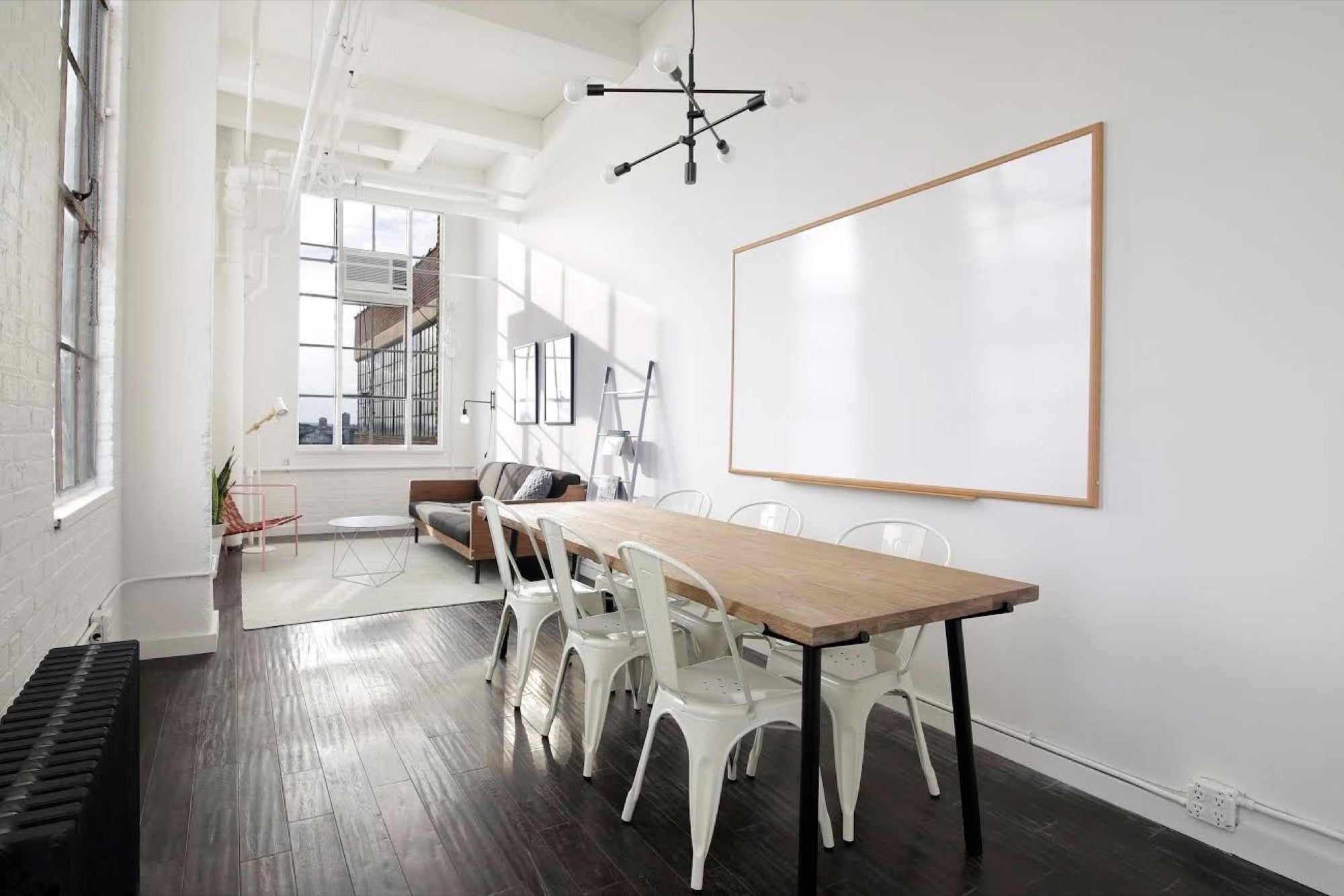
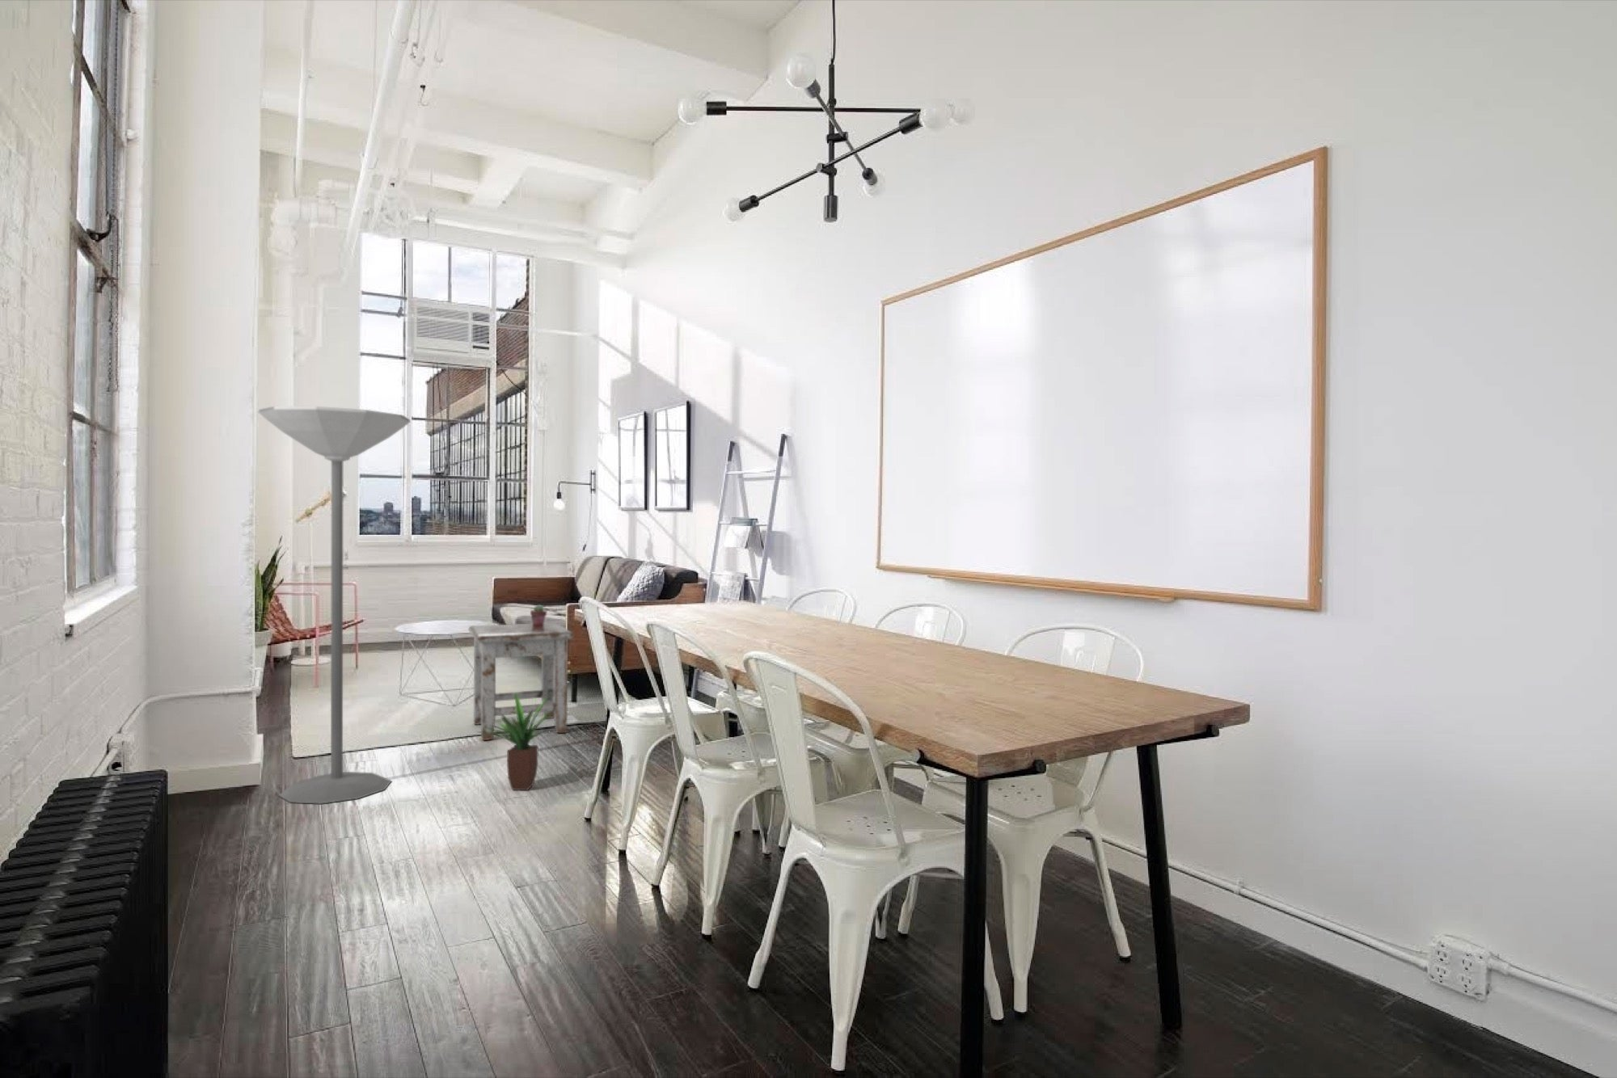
+ stool [468,622,574,741]
+ floor lamp [257,405,410,805]
+ potted plant [474,693,551,792]
+ potted succulent [529,604,547,627]
